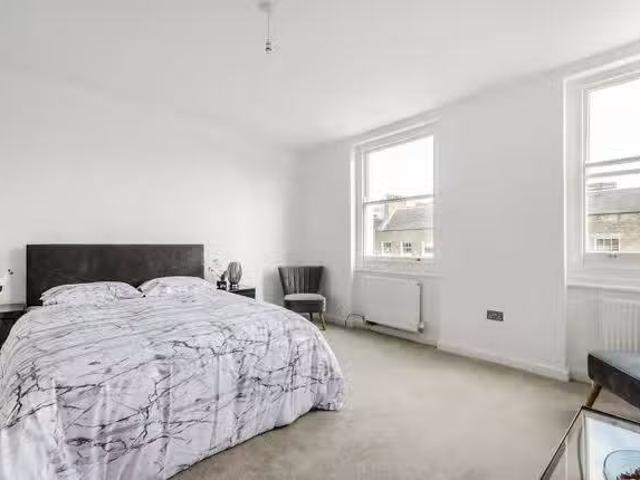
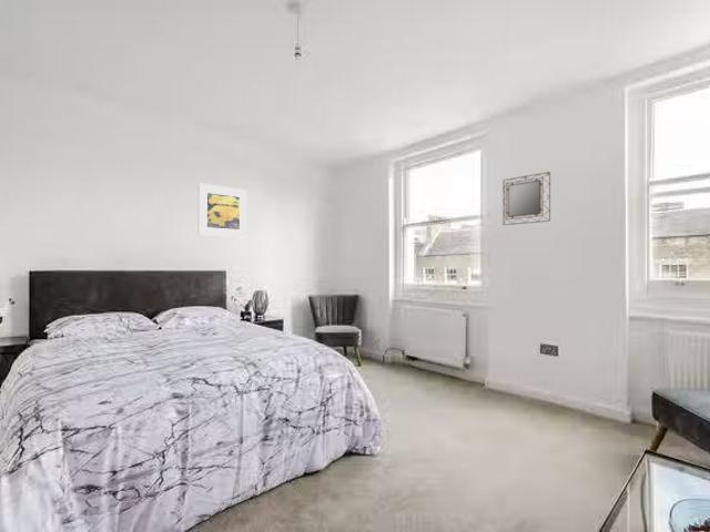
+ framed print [197,183,248,239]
+ home mirror [501,171,551,226]
